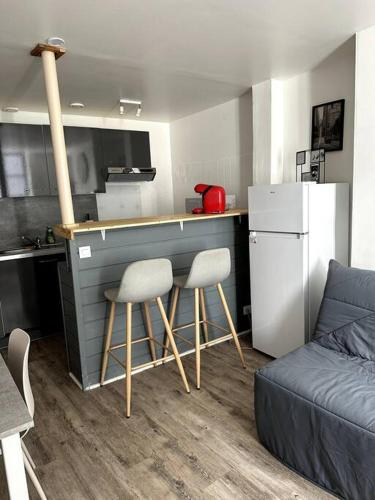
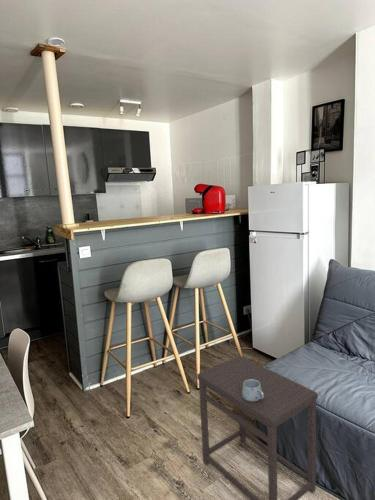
+ mug [242,379,264,402]
+ side table [196,355,319,500]
